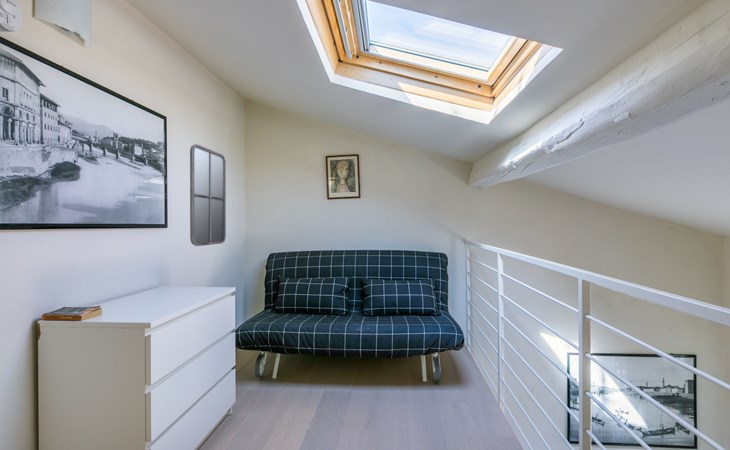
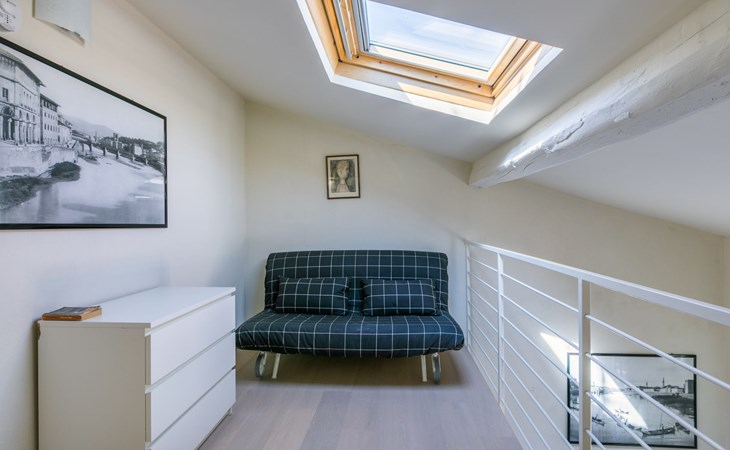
- home mirror [189,143,227,247]
